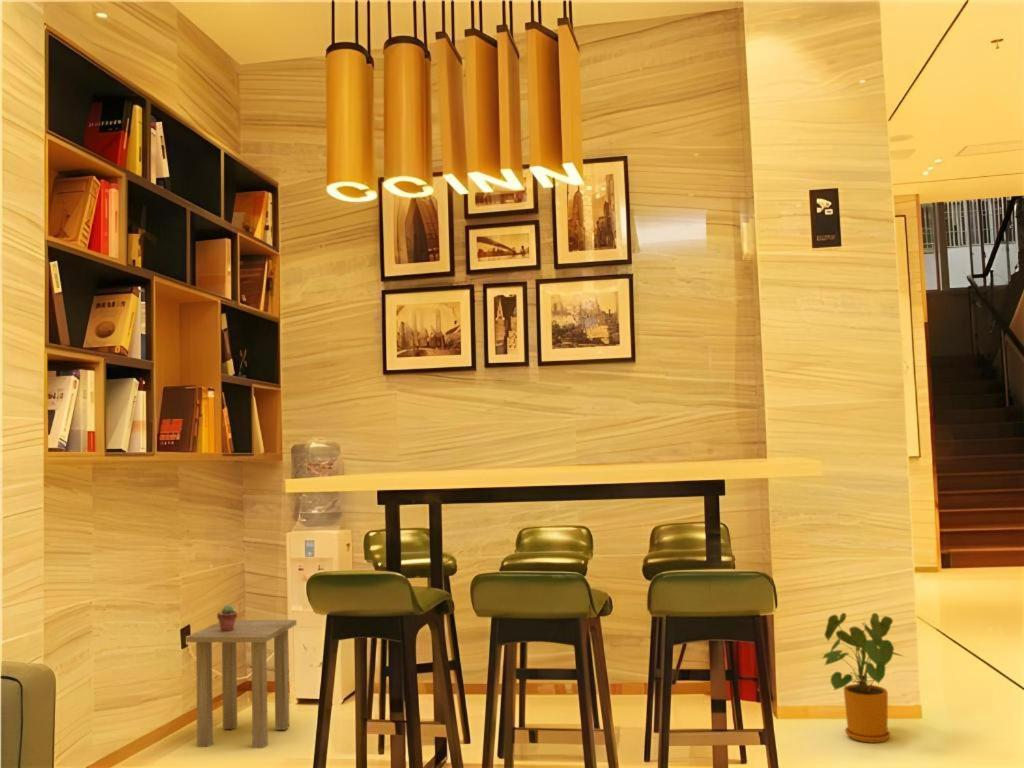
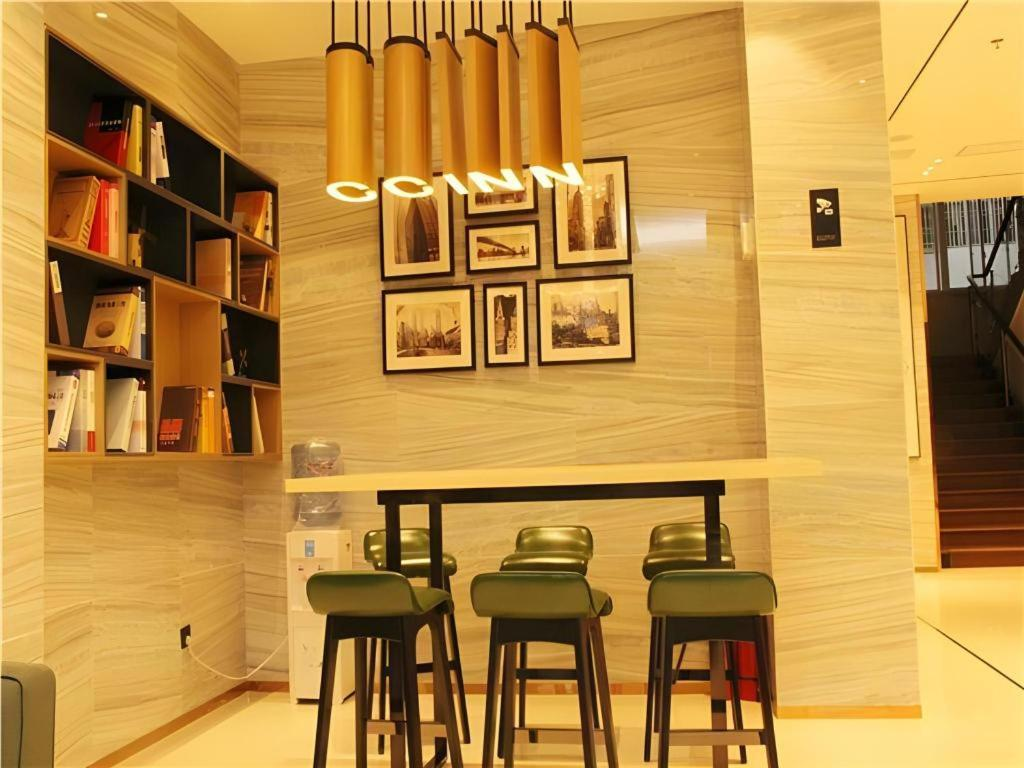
- side table [185,619,298,749]
- house plant [822,612,909,744]
- potted succulent [216,604,238,632]
